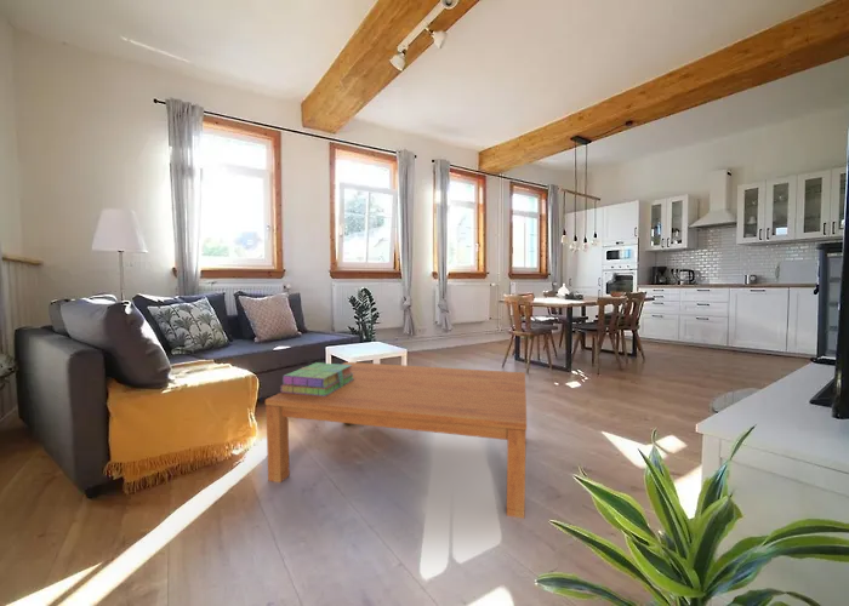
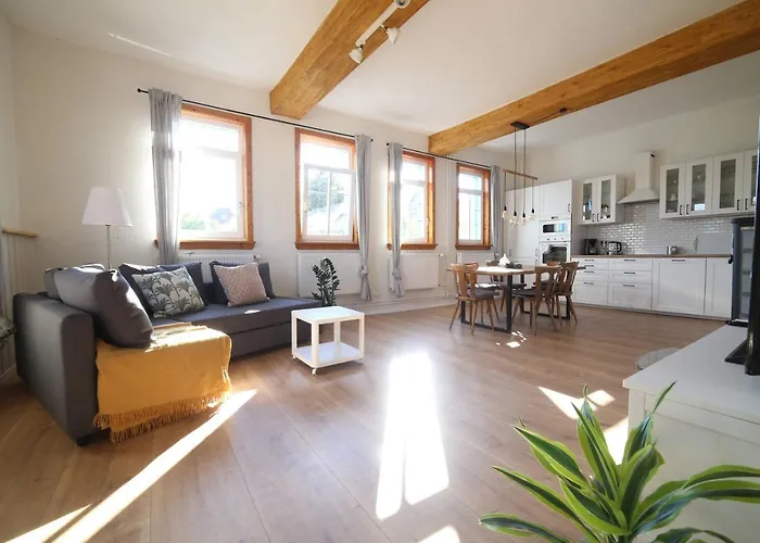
- stack of books [279,361,354,396]
- coffee table [264,361,528,519]
